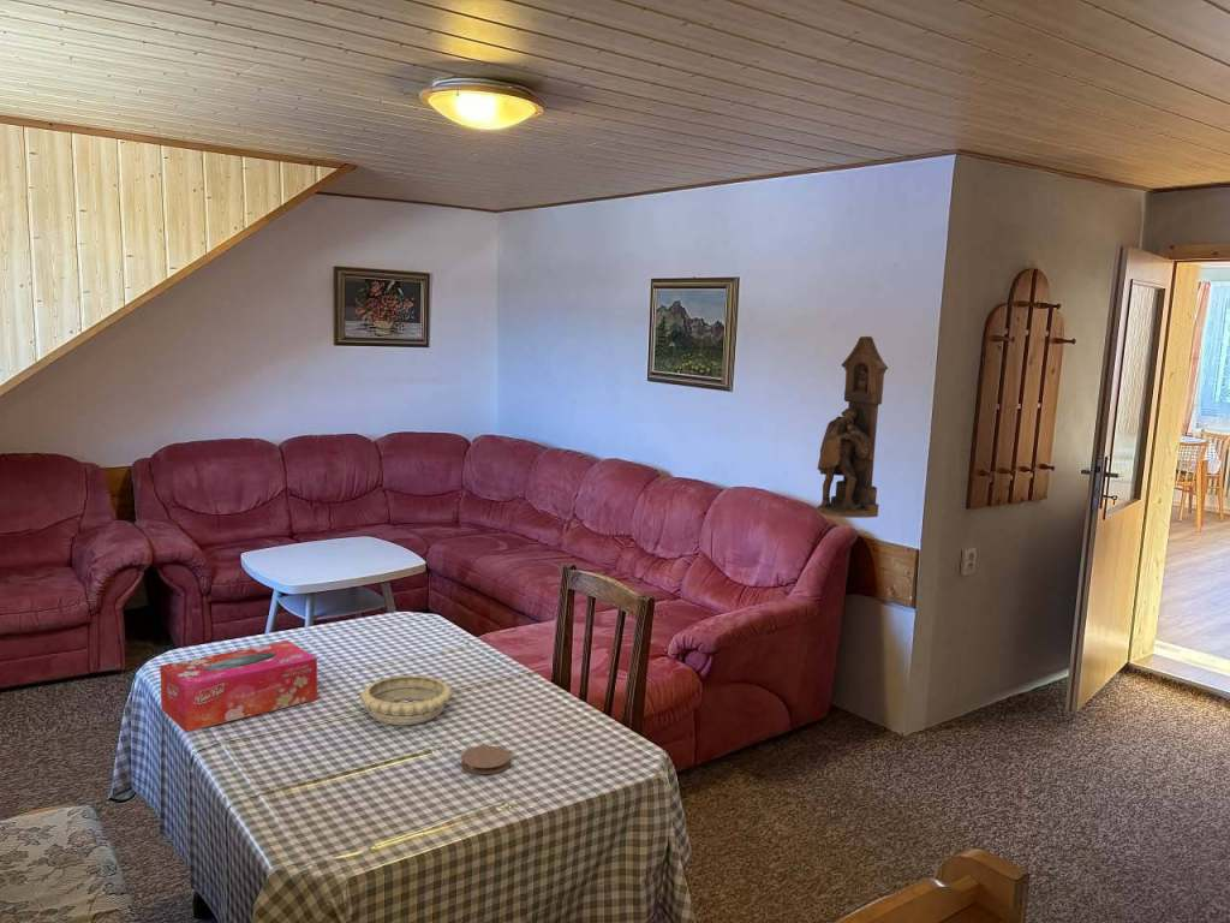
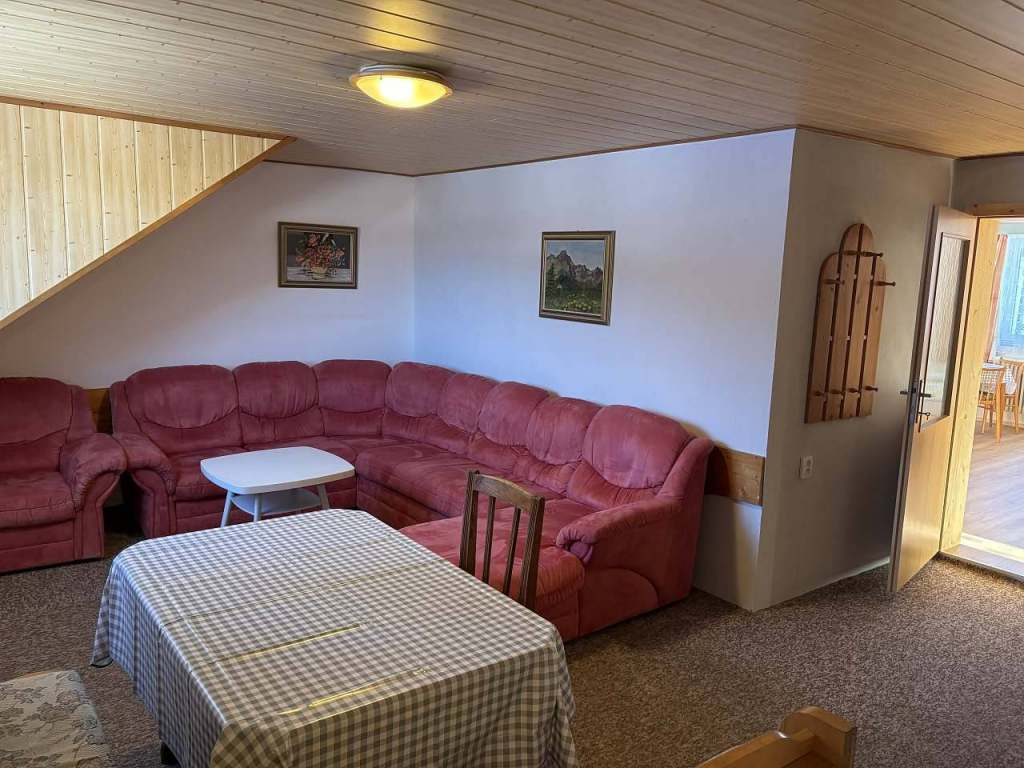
- decorative bowl [359,674,453,726]
- tissue box [159,639,318,733]
- coaster [460,745,512,775]
- cuckoo clock [816,335,890,519]
